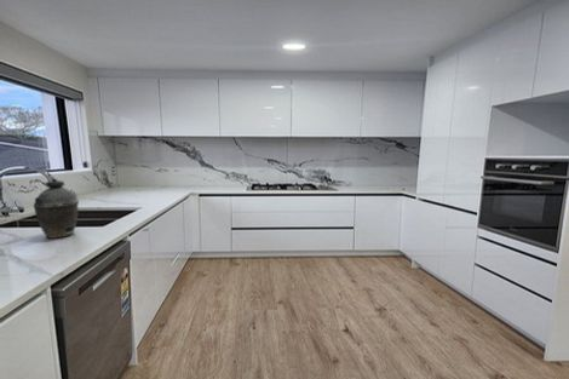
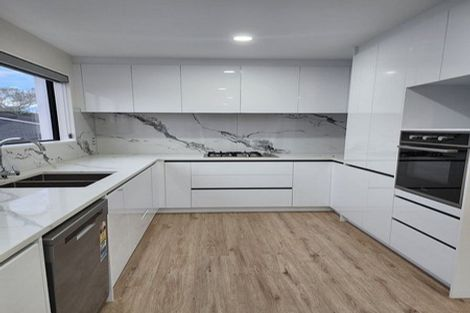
- kettle [33,178,80,240]
